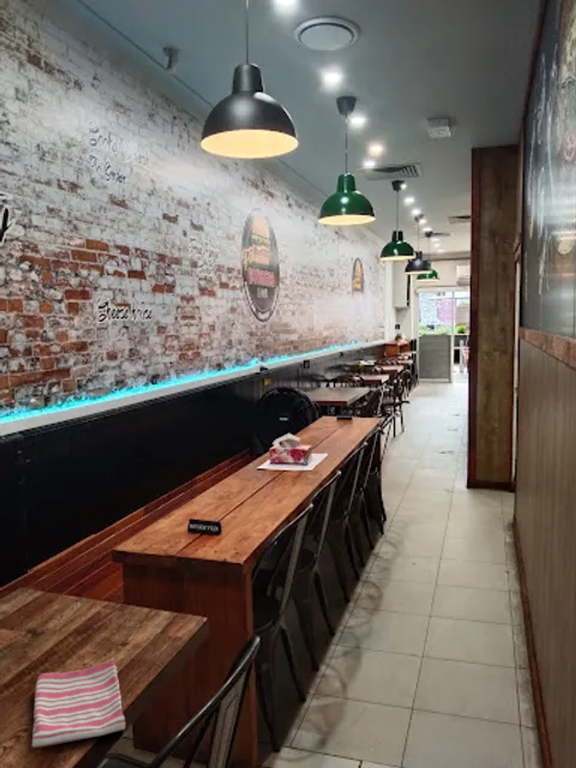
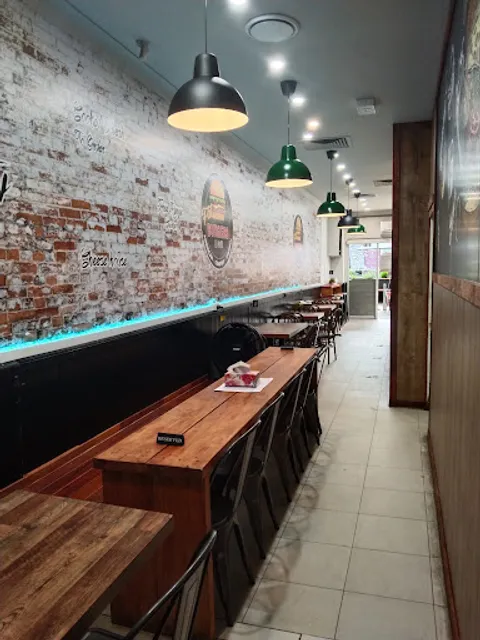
- dish towel [31,658,126,749]
